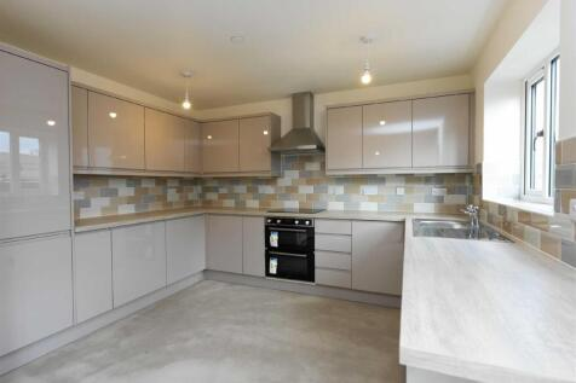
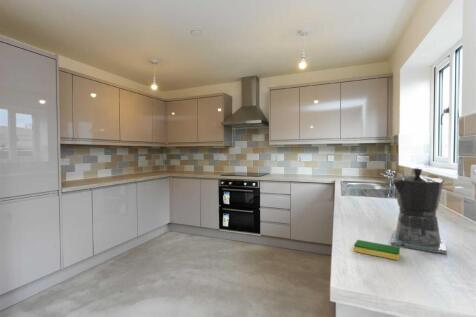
+ dish sponge [353,239,401,261]
+ coffee maker [390,167,448,255]
